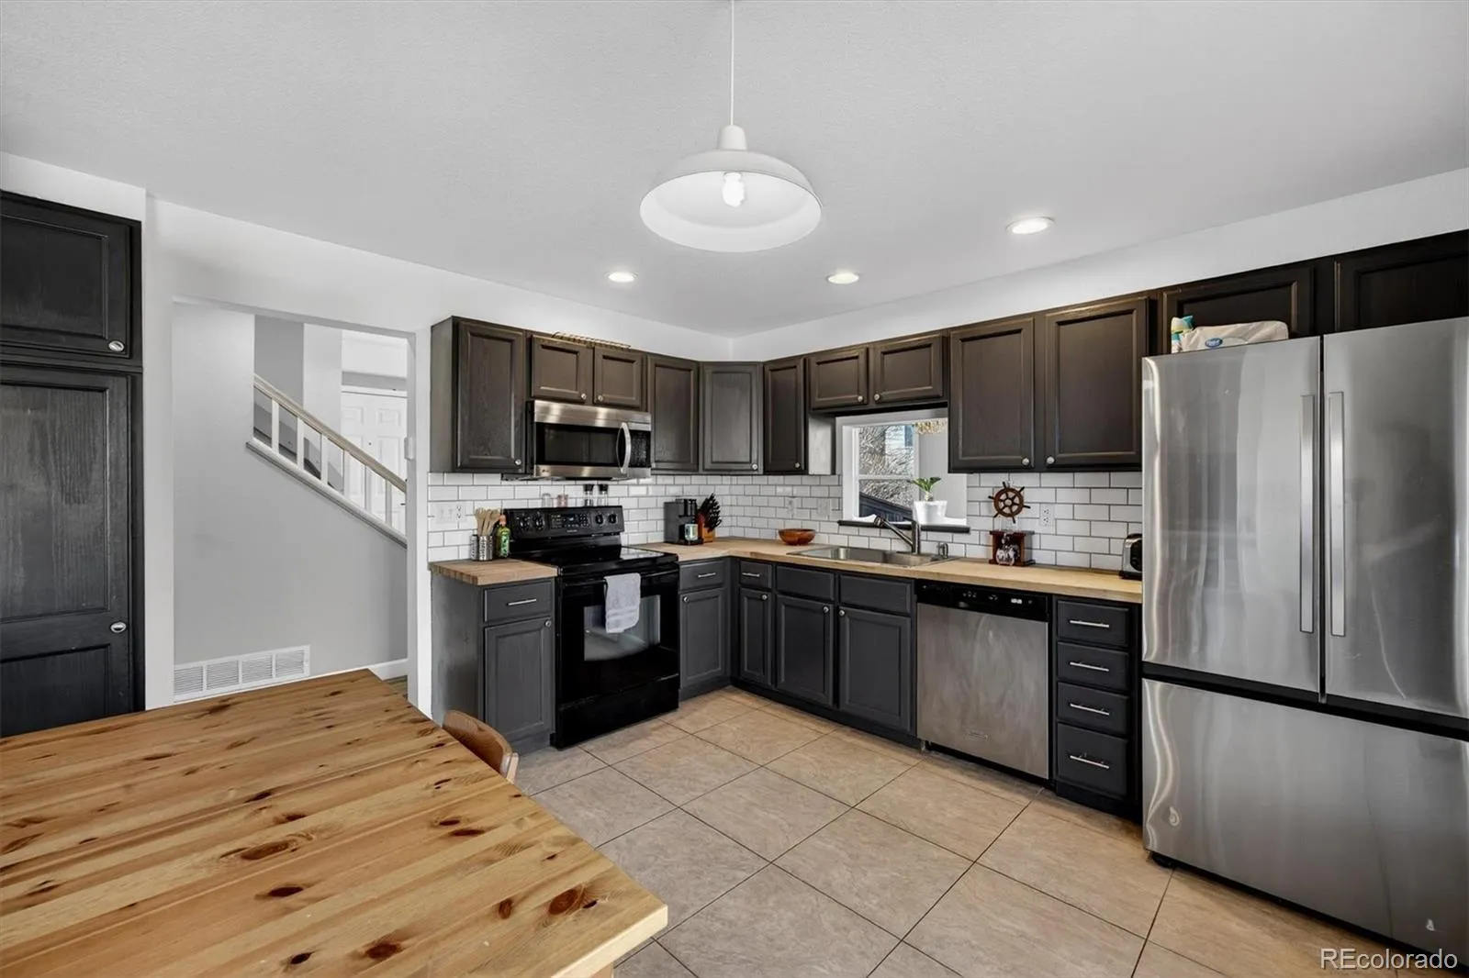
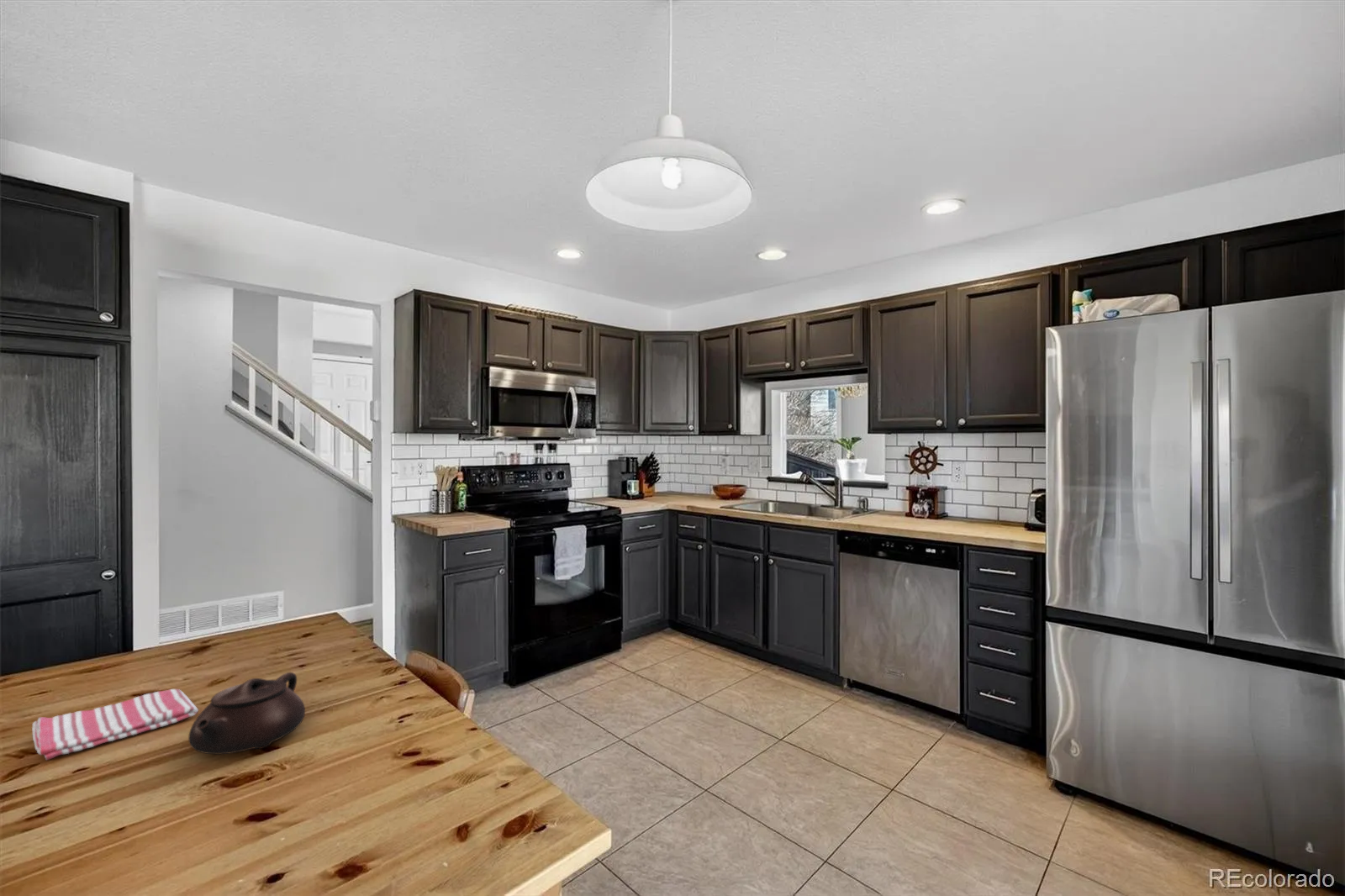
+ dish towel [31,688,199,761]
+ teapot [187,672,306,755]
